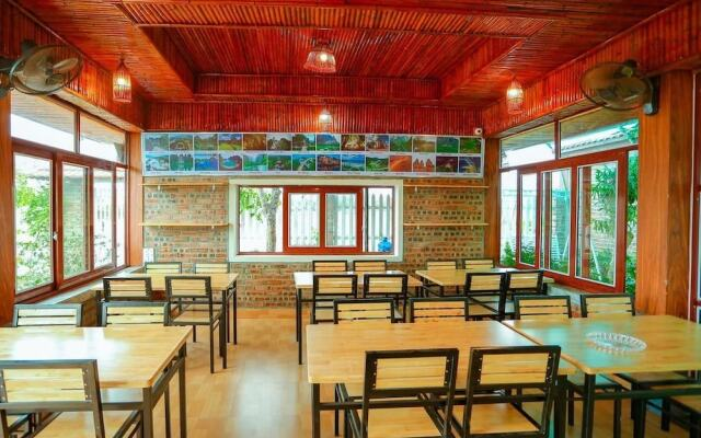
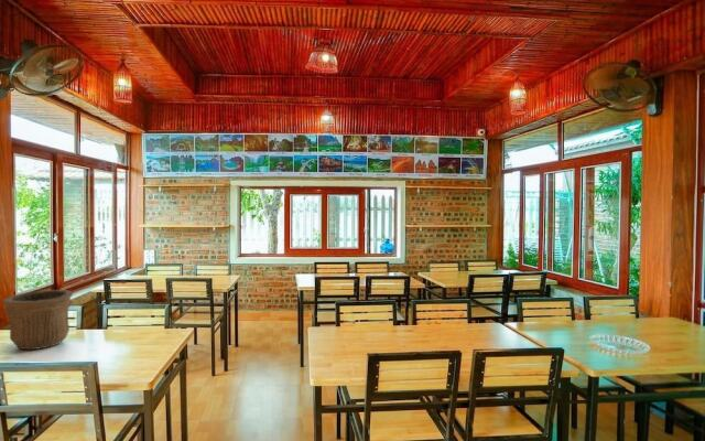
+ flower pot [1,289,75,351]
